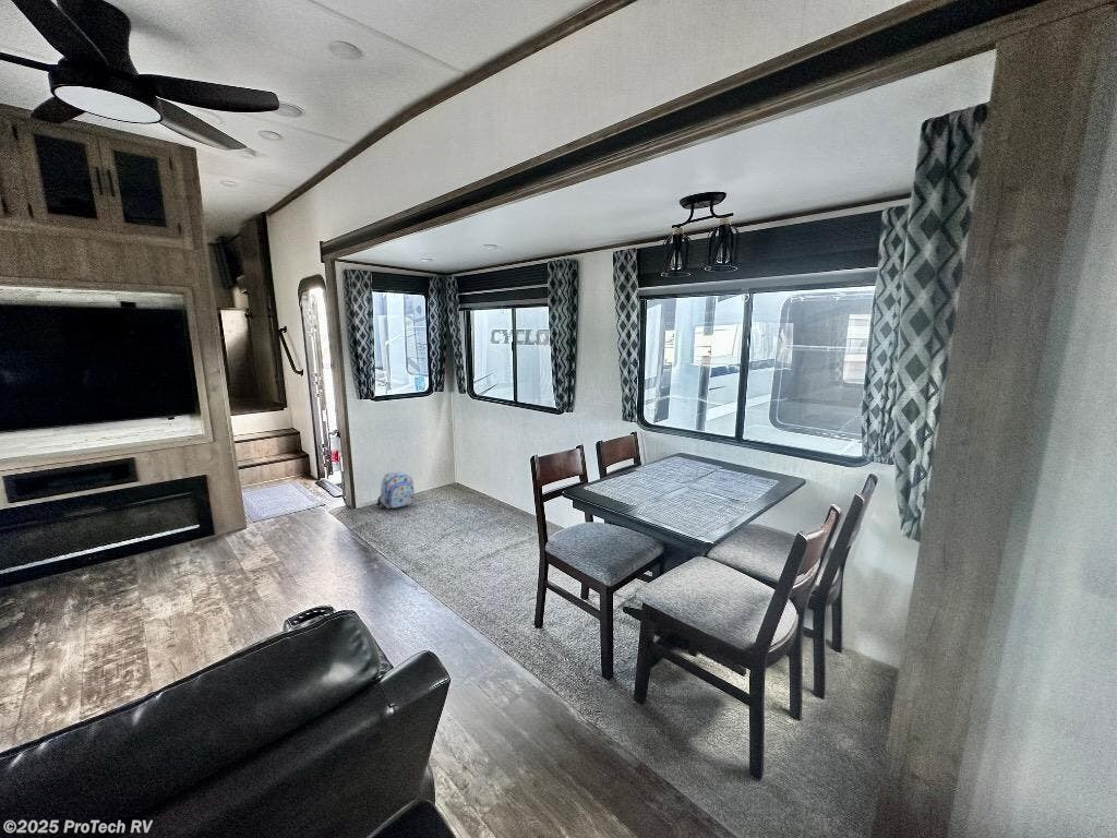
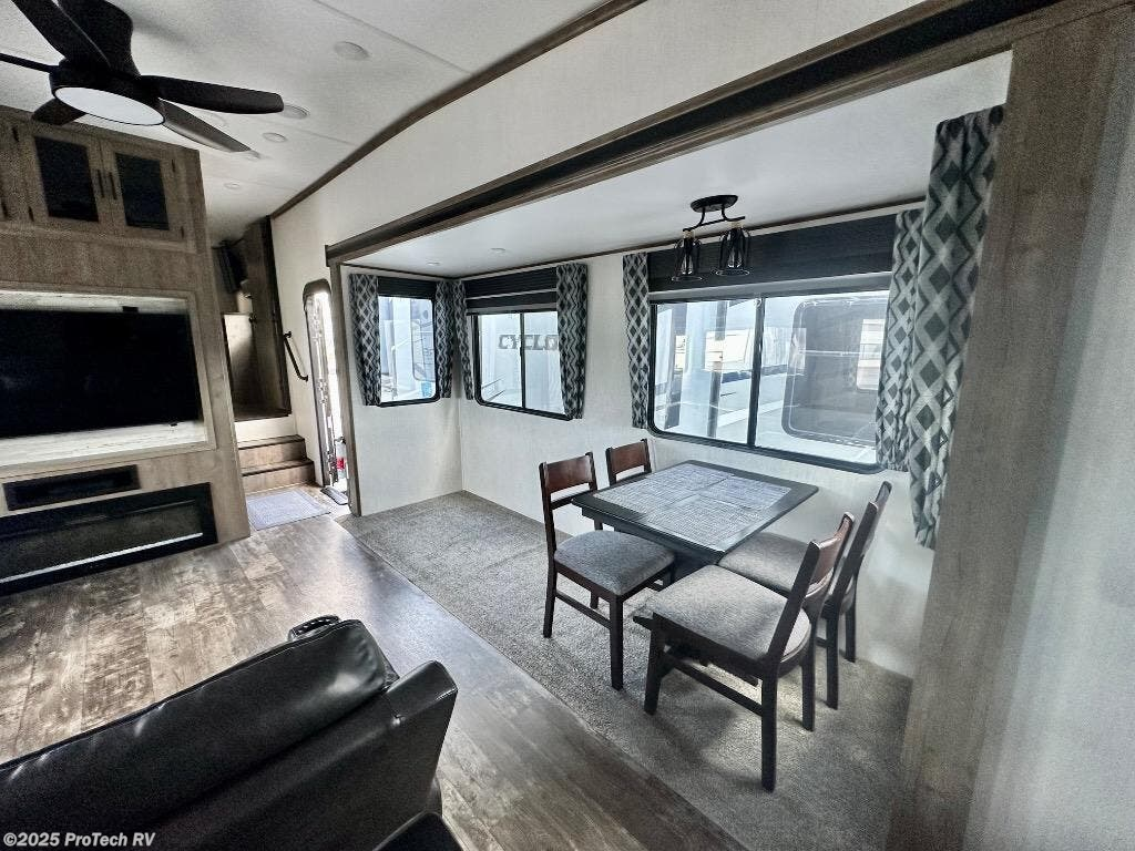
- backpack [375,470,416,511]
